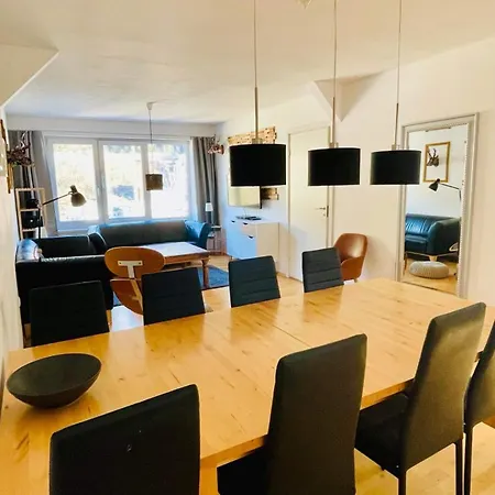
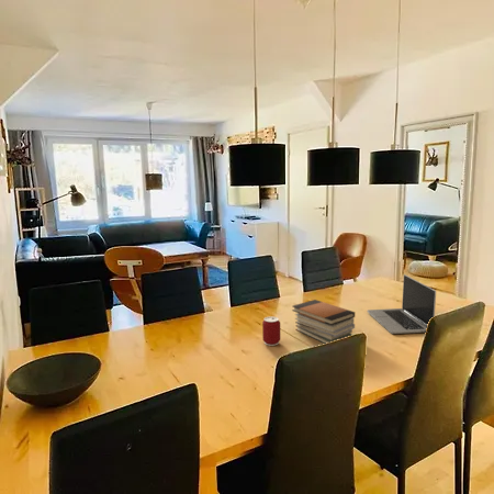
+ can [261,315,281,347]
+ laptop [367,273,437,335]
+ book stack [291,299,356,345]
